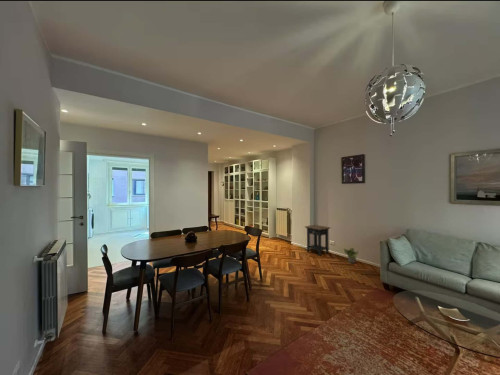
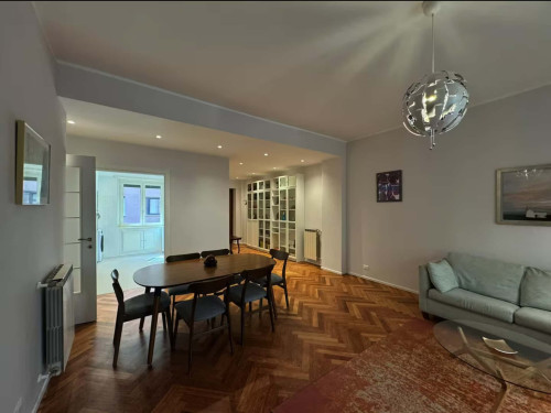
- side table [304,224,332,257]
- potted plant [342,246,360,264]
